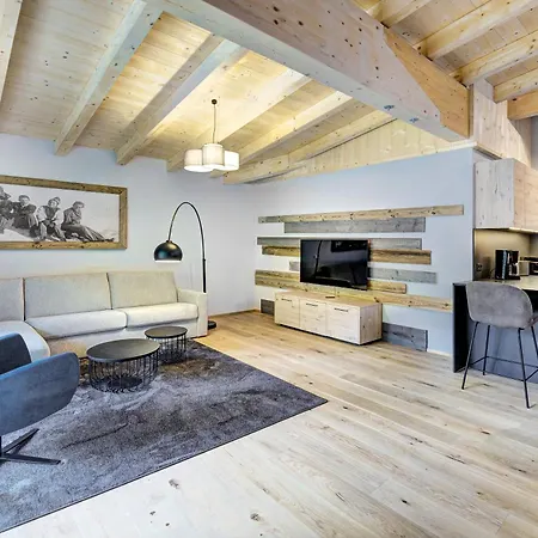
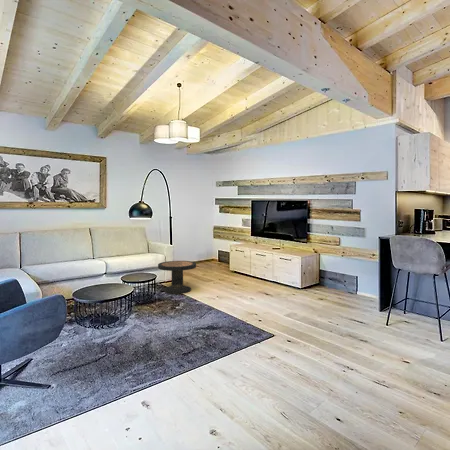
+ side table [157,260,197,295]
